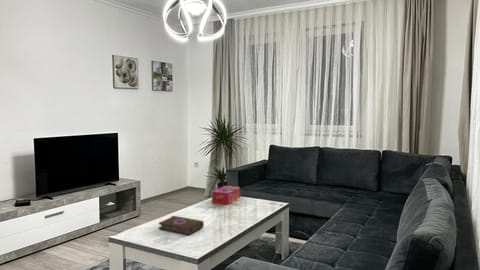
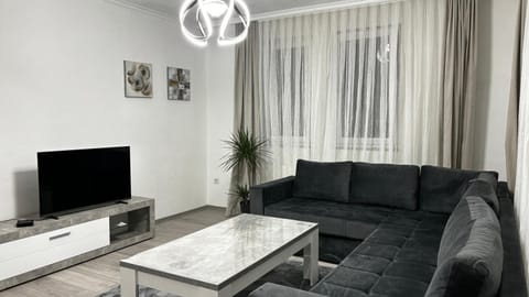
- book [158,215,205,236]
- tissue box [211,185,241,206]
